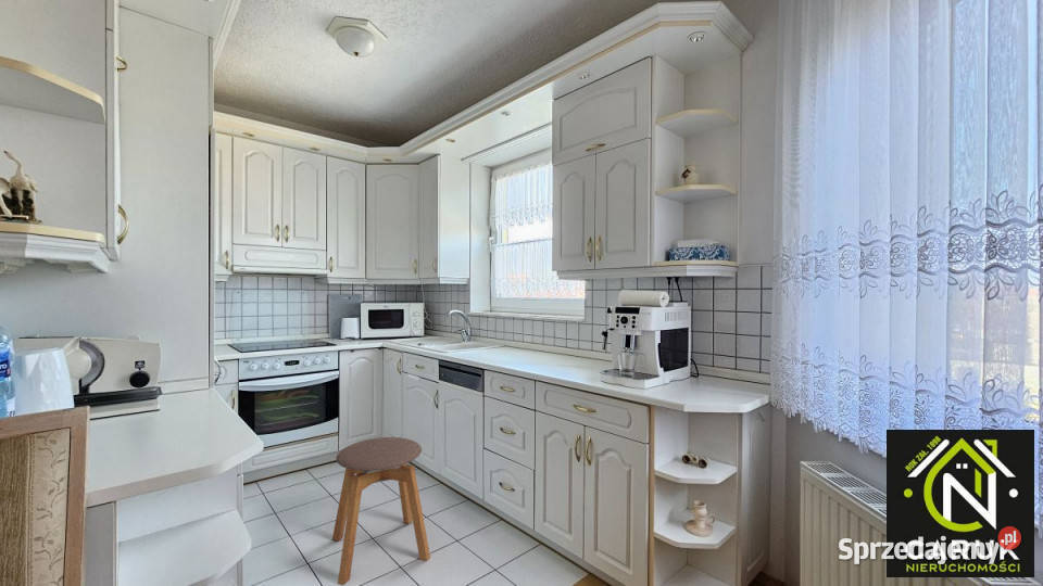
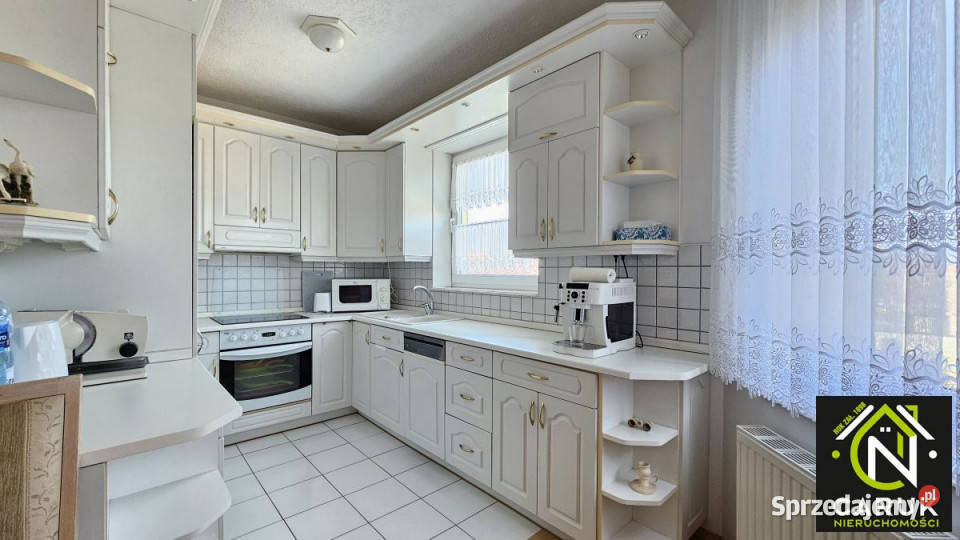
- stool [331,436,431,586]
